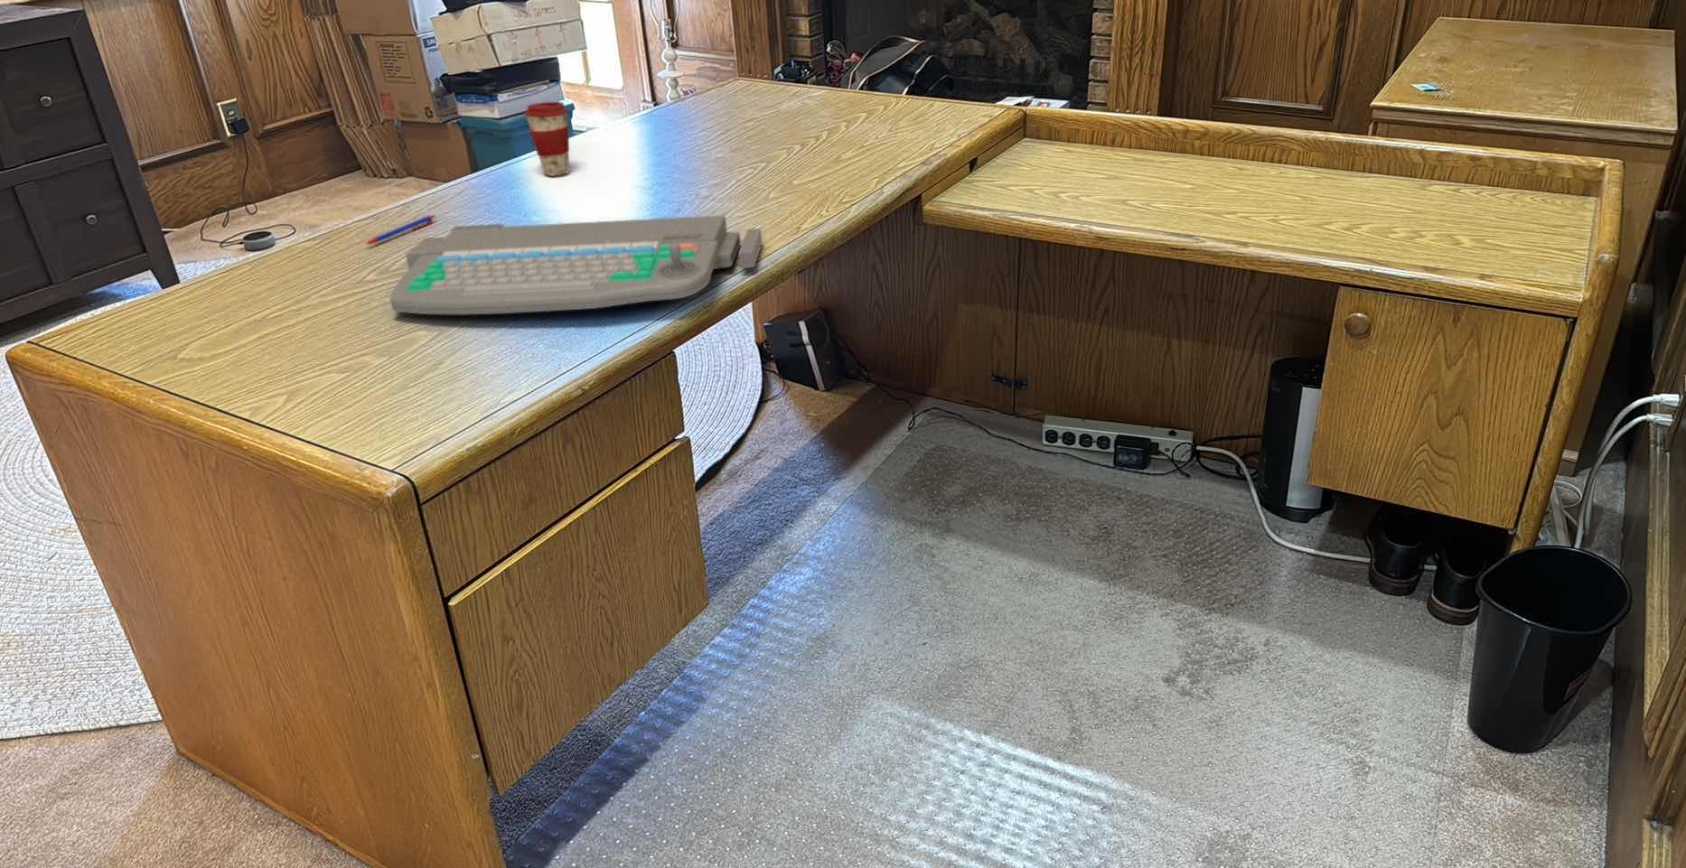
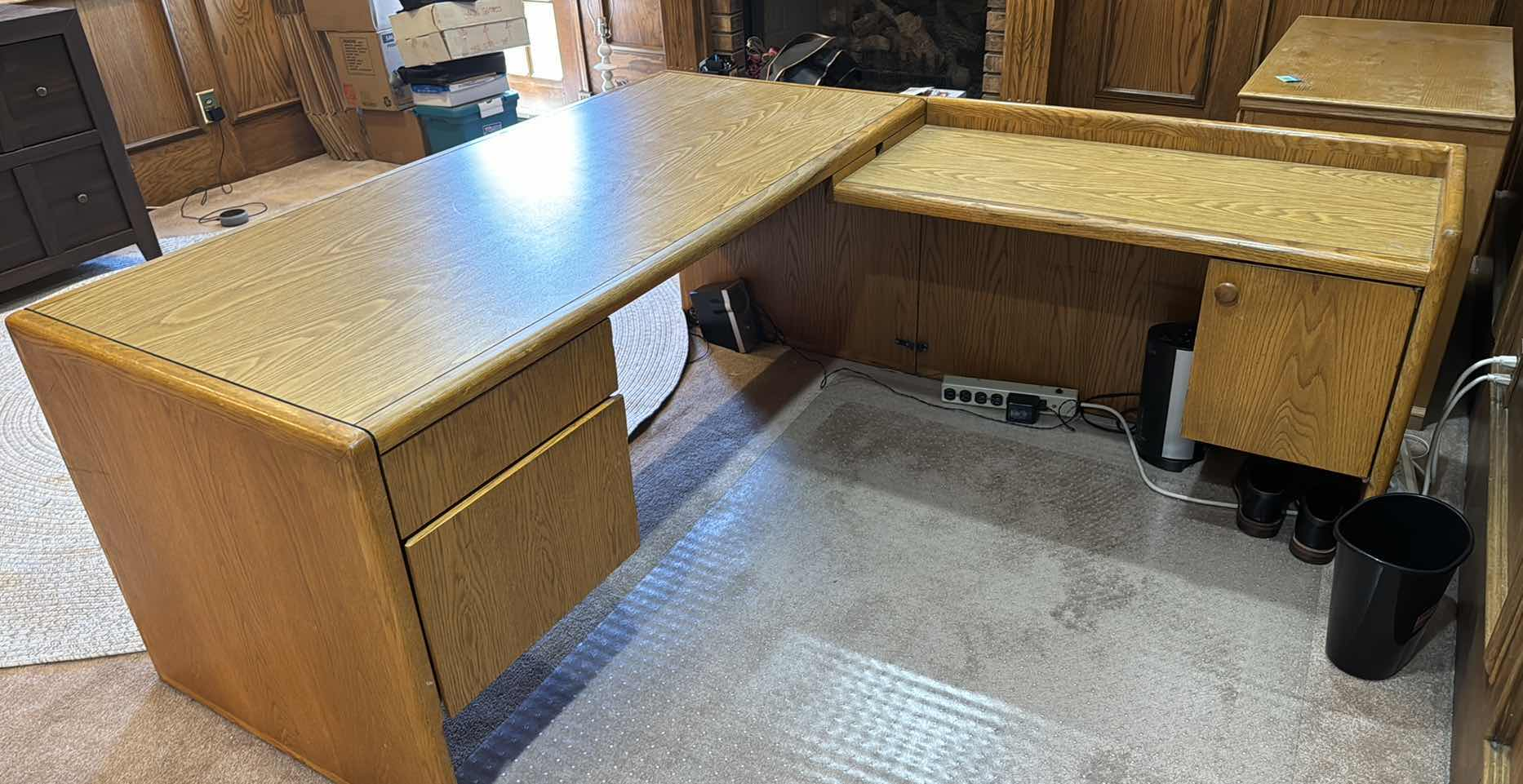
- coffee cup [524,101,570,177]
- pen [364,214,436,246]
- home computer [390,214,764,316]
